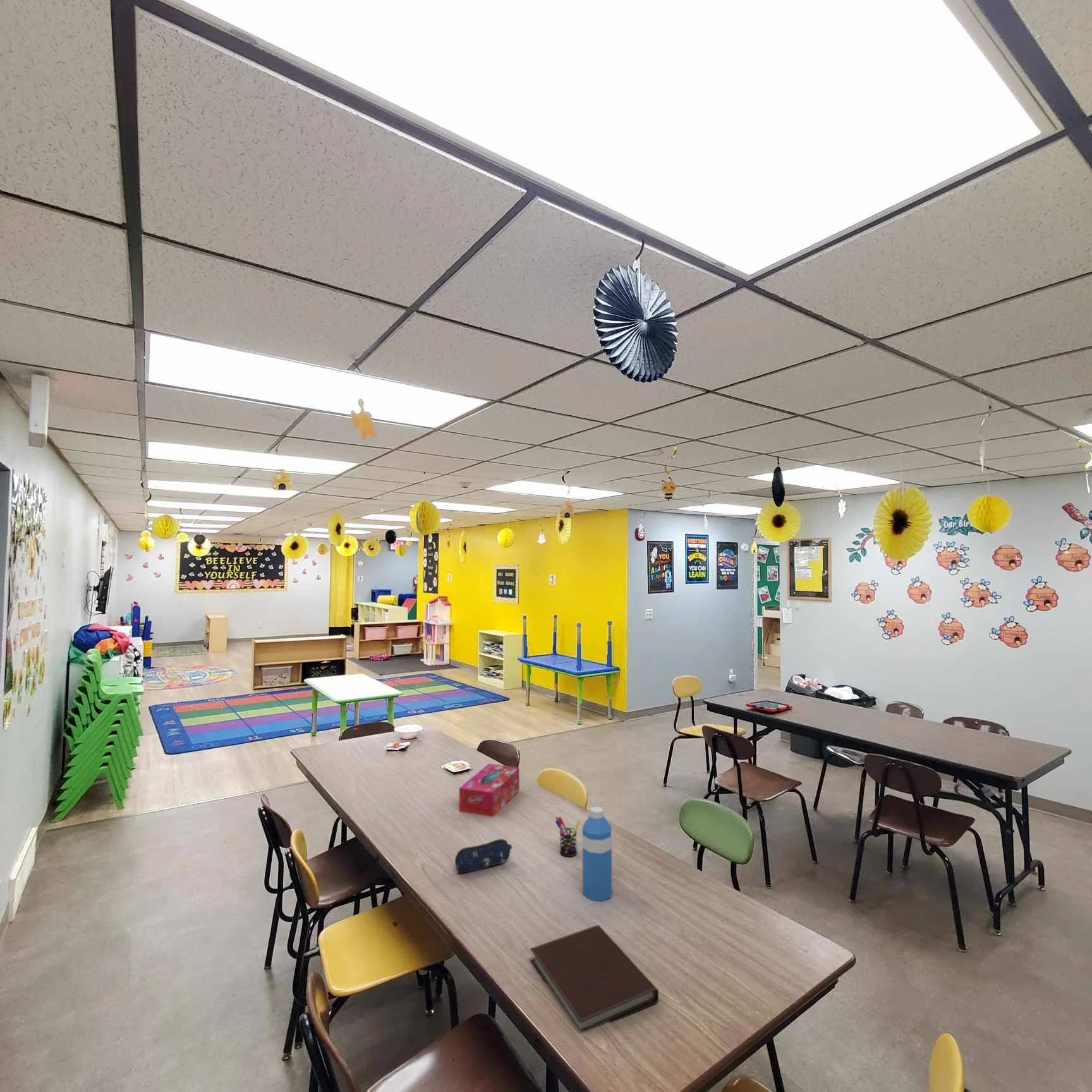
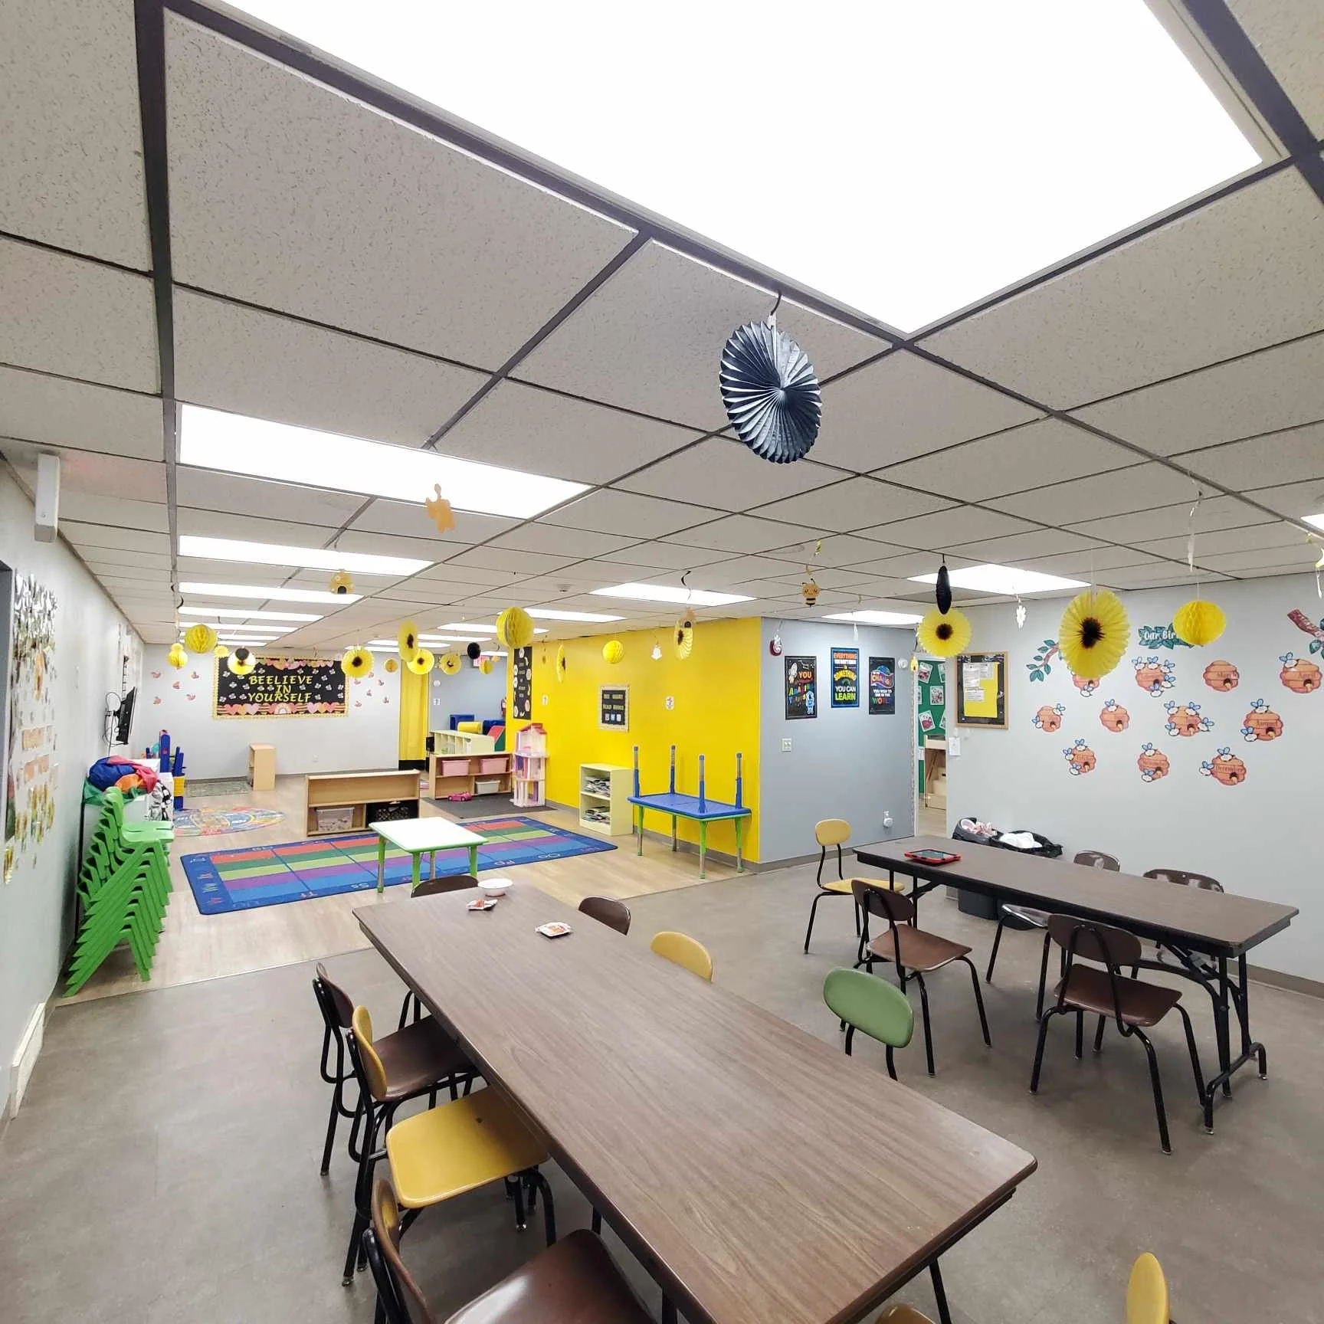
- pencil case [454,839,513,874]
- notebook [530,925,659,1030]
- tissue box [459,763,520,818]
- pen holder [555,816,581,858]
- water bottle [581,806,612,902]
